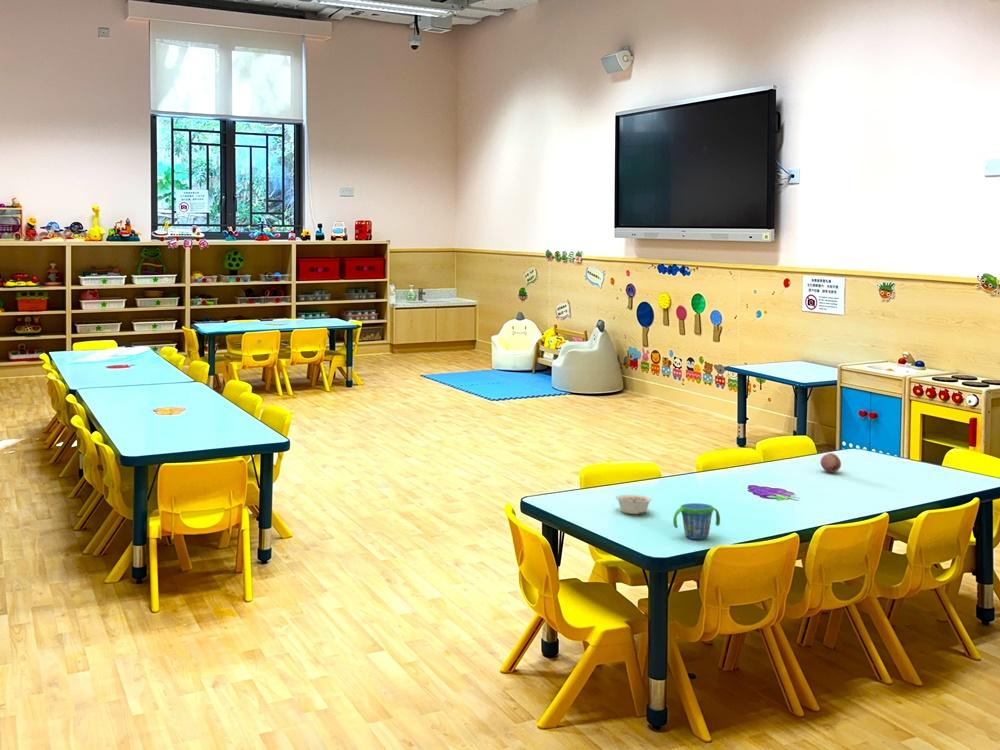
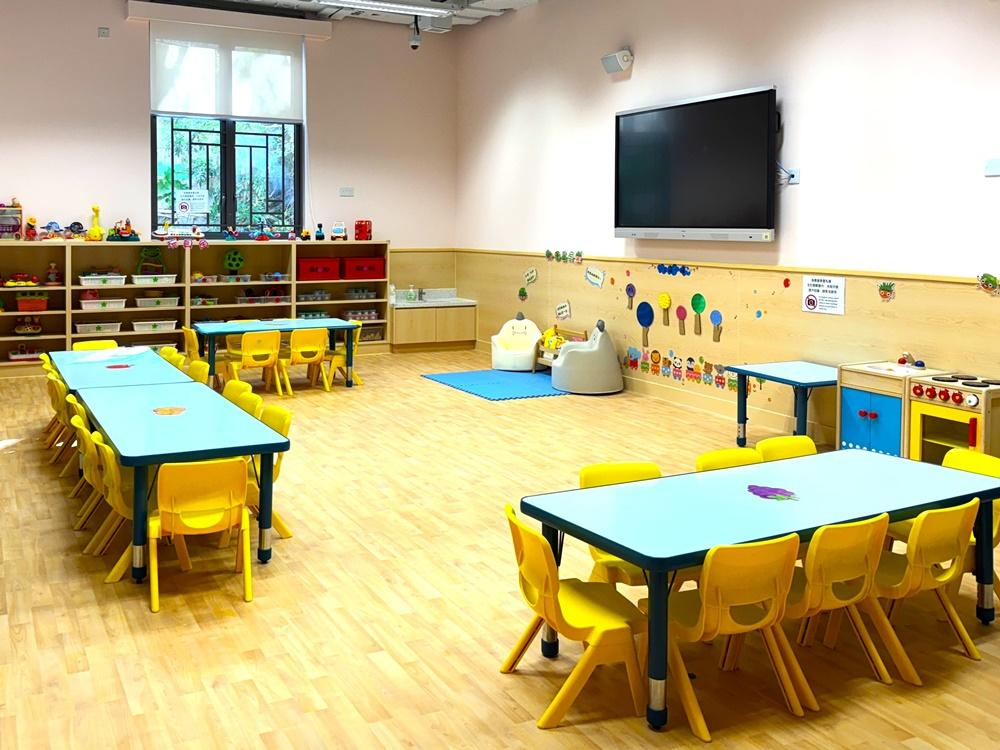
- snack cup [672,502,721,540]
- legume [615,494,653,515]
- fruit [819,452,842,474]
